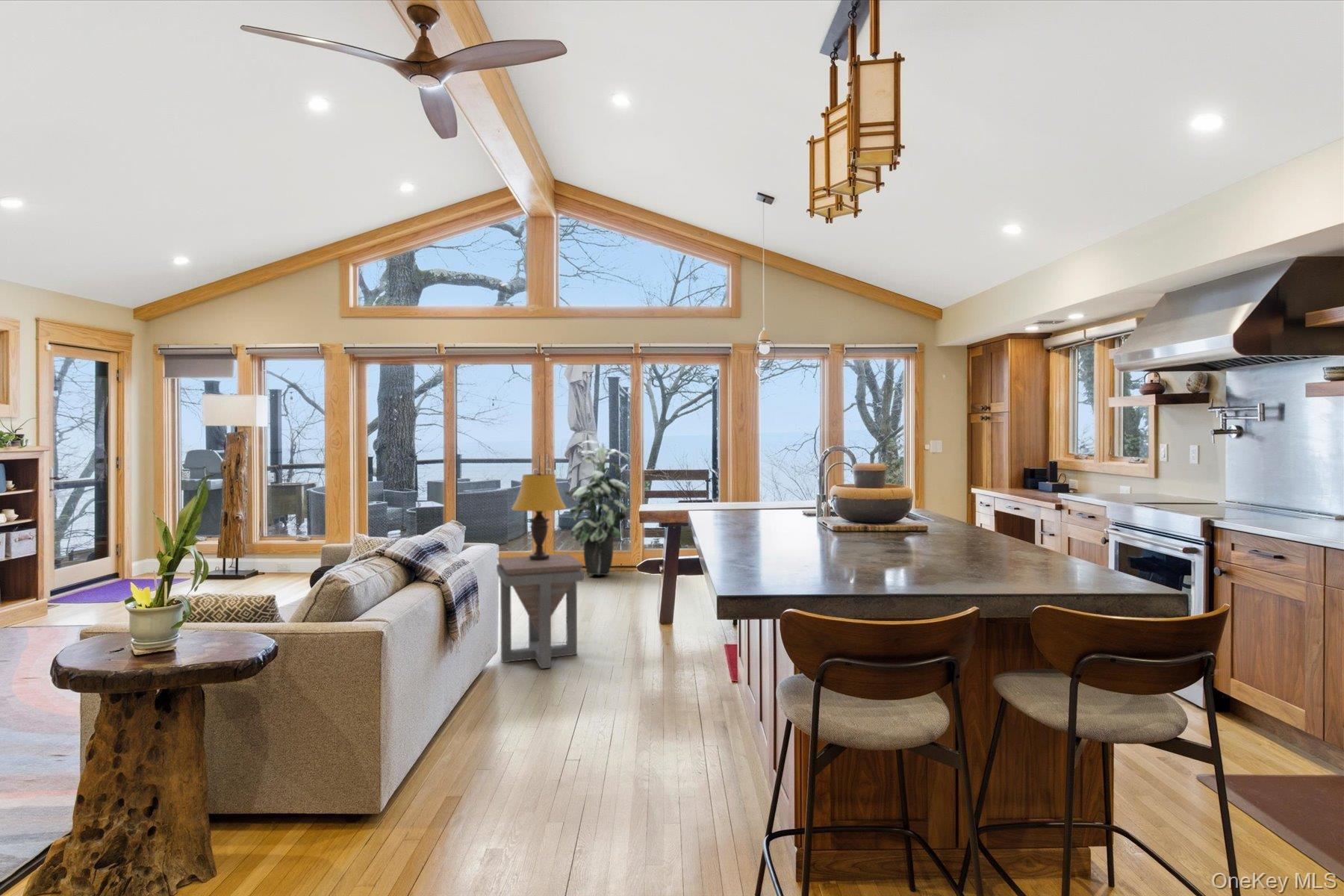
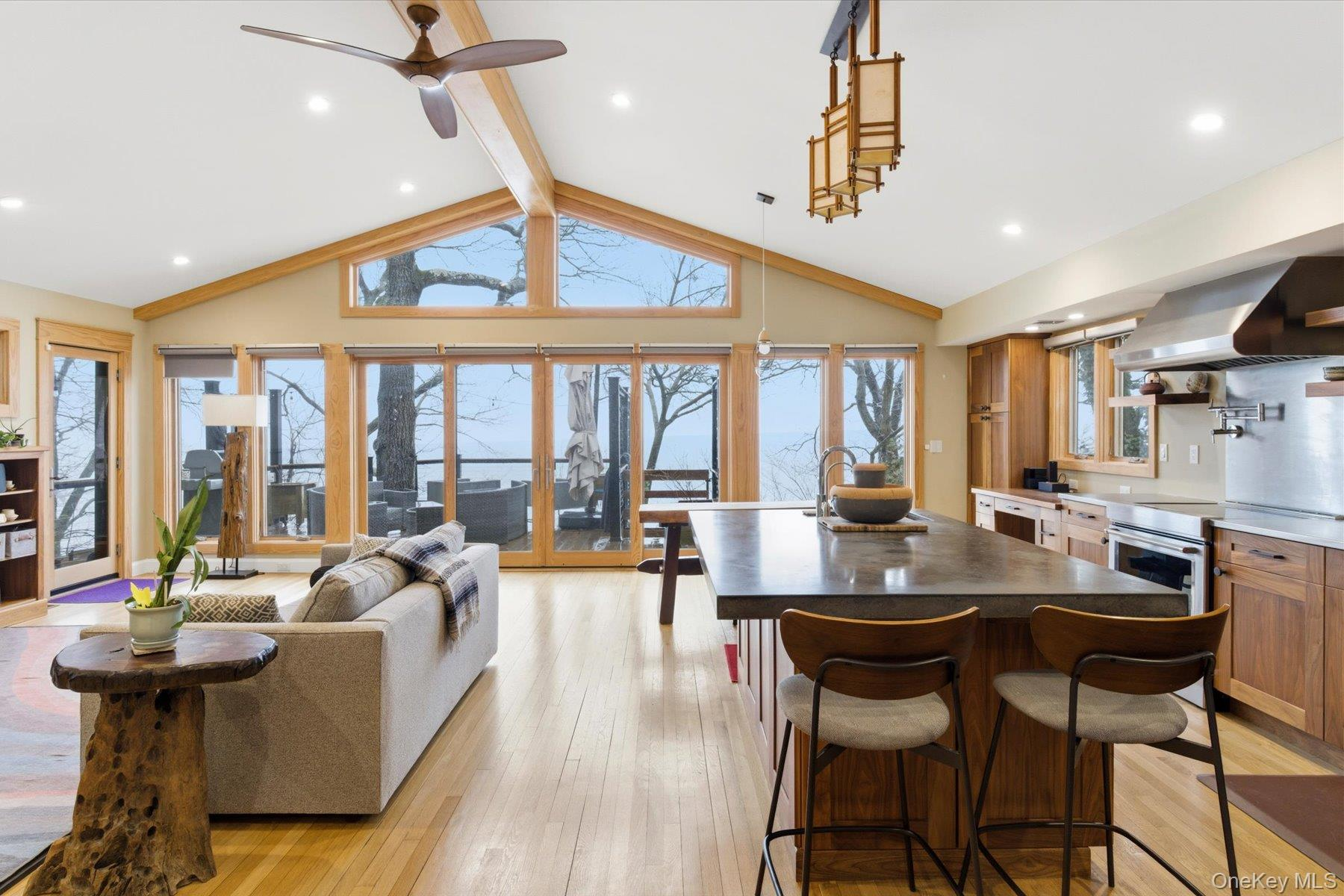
- side table [496,553,585,670]
- table lamp [511,473,567,560]
- indoor plant [562,440,632,576]
